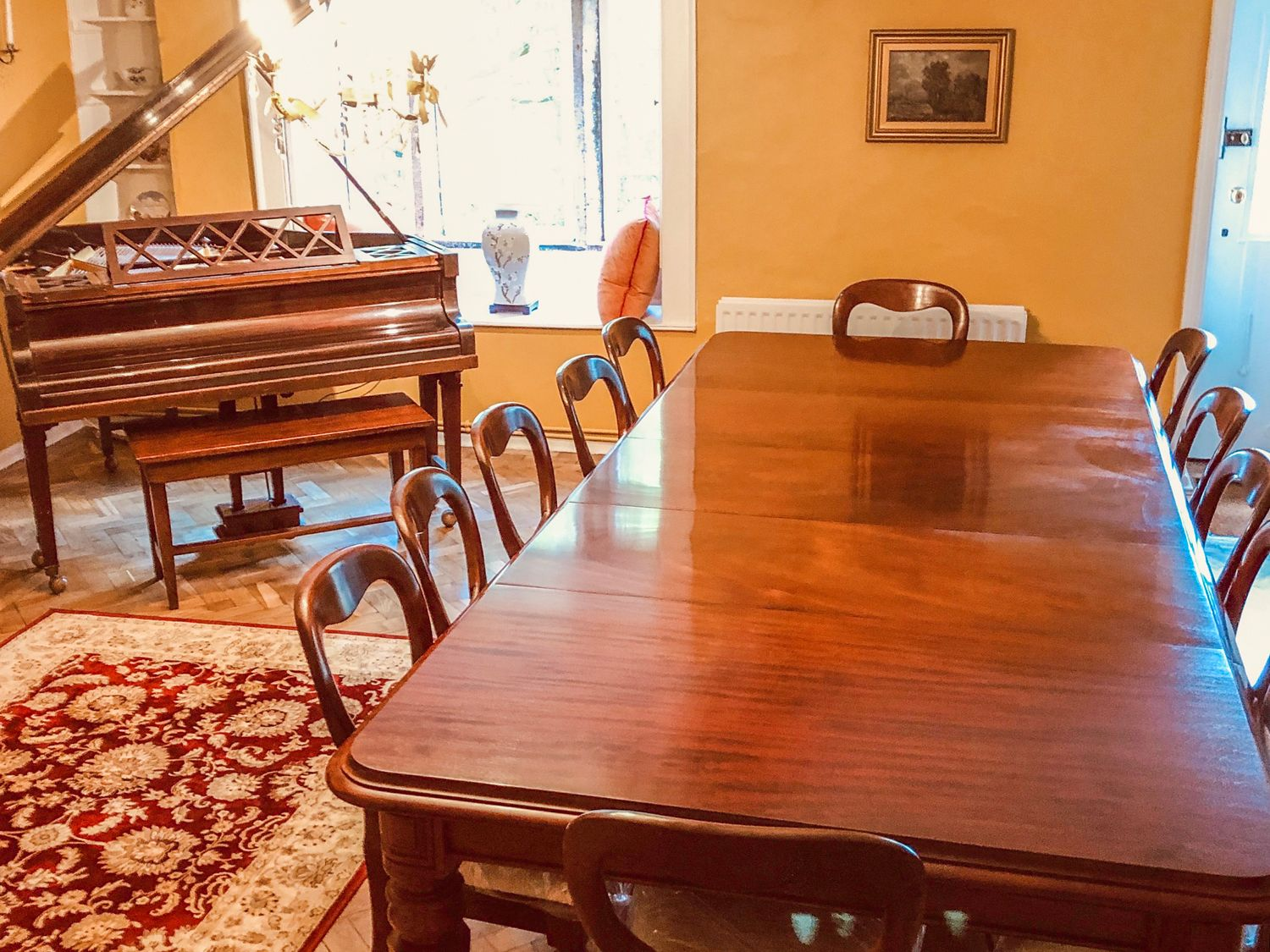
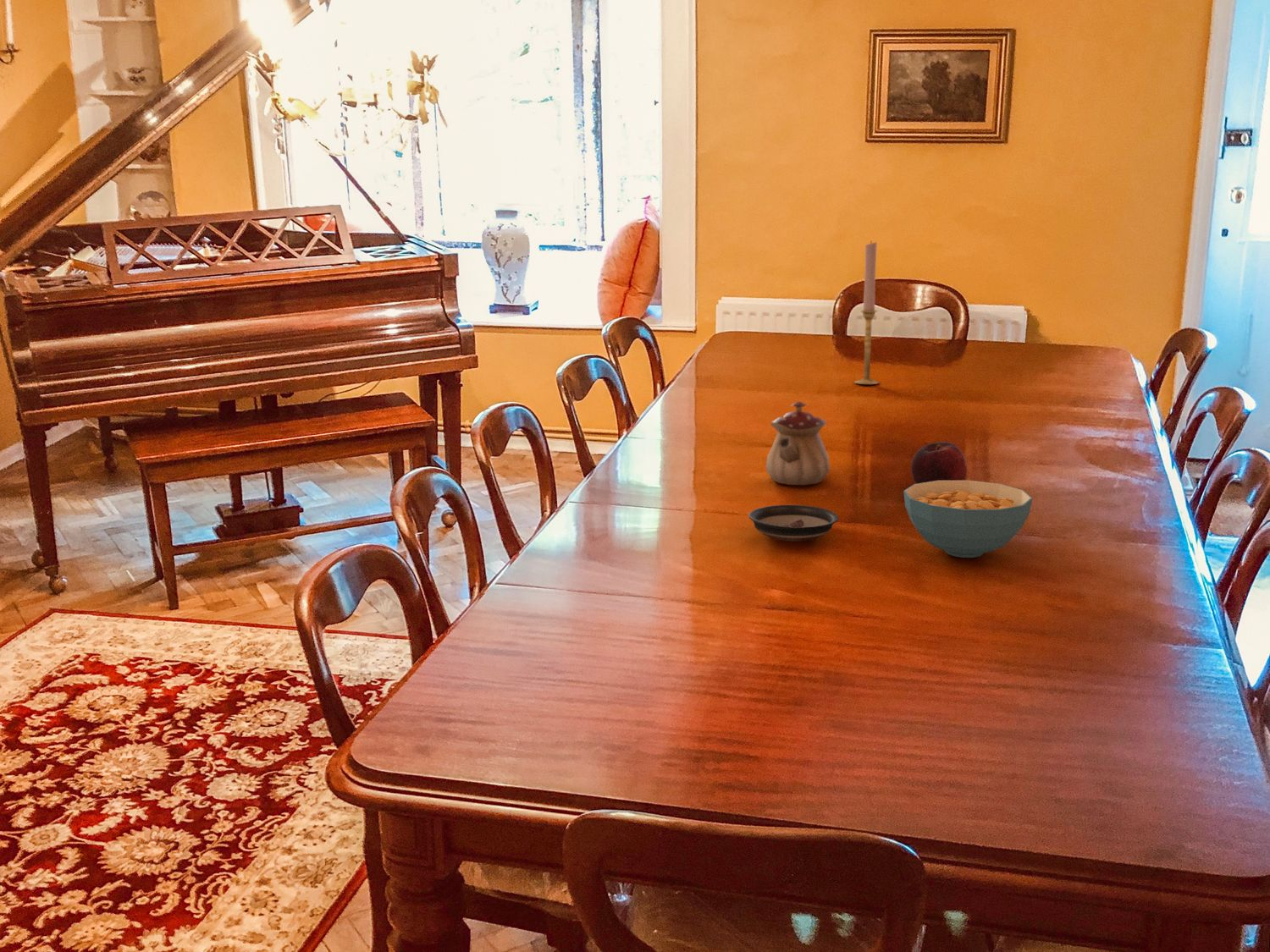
+ teapot [765,400,831,486]
+ candlestick [853,239,880,385]
+ fruit [910,441,968,484]
+ saucer [748,504,839,542]
+ cereal bowl [903,480,1033,559]
